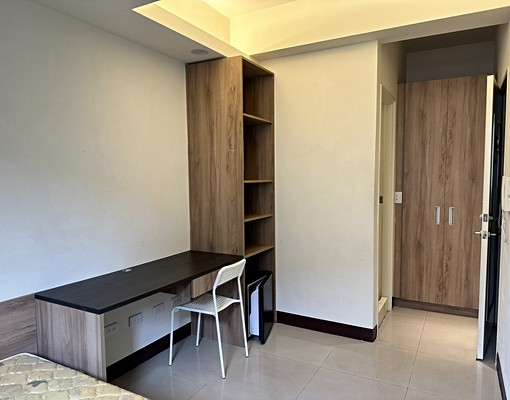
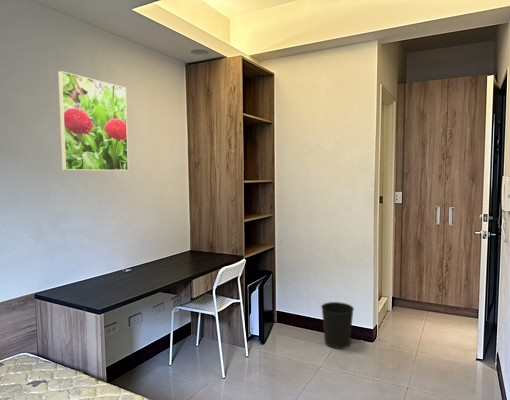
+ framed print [57,70,129,172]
+ wastebasket [320,301,355,350]
